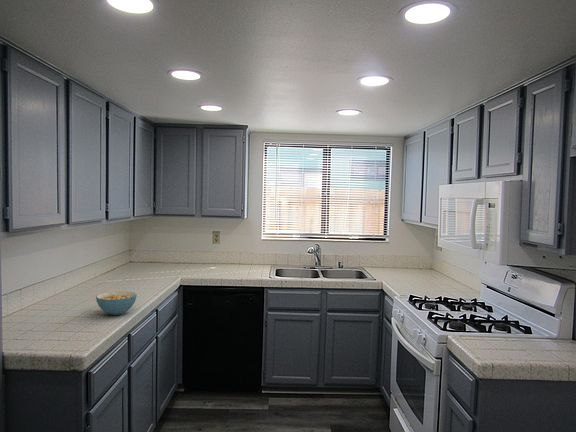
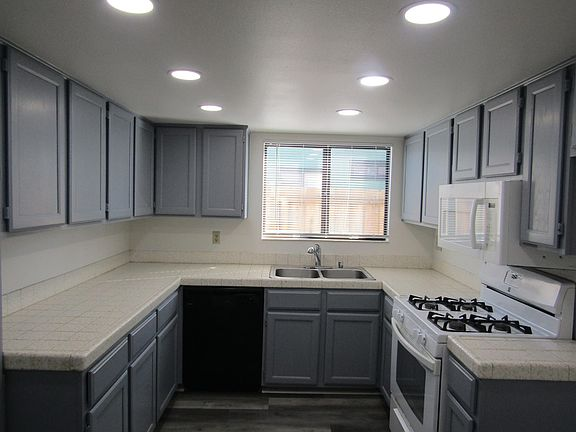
- cereal bowl [95,290,138,316]
